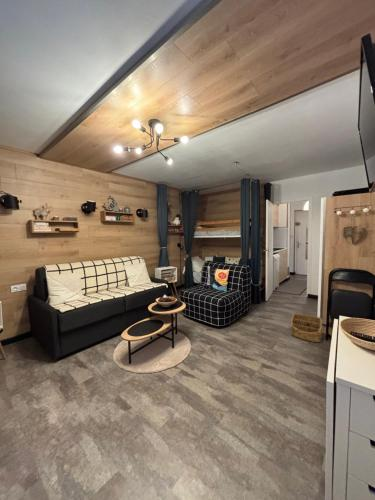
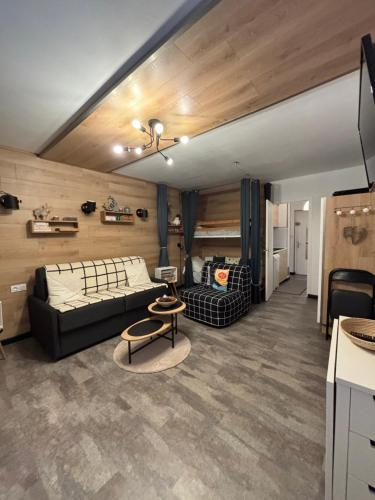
- basket [289,312,323,343]
